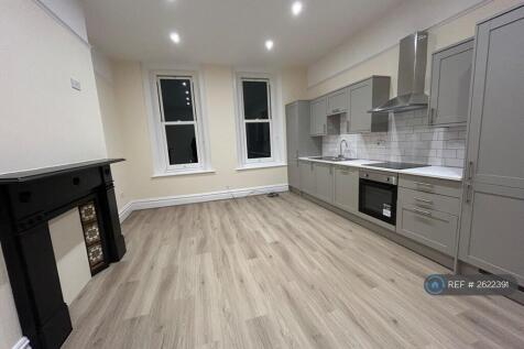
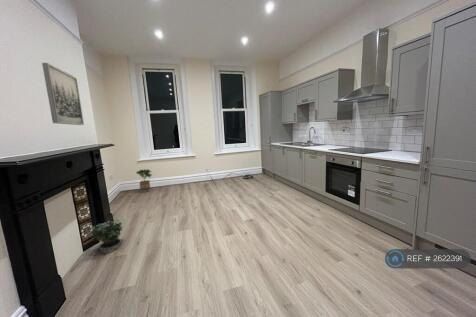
+ wall art [41,62,85,126]
+ potted plant [87,217,124,255]
+ potted tree [135,168,153,193]
